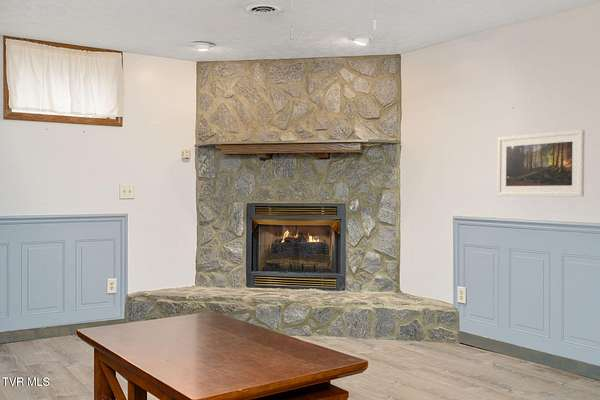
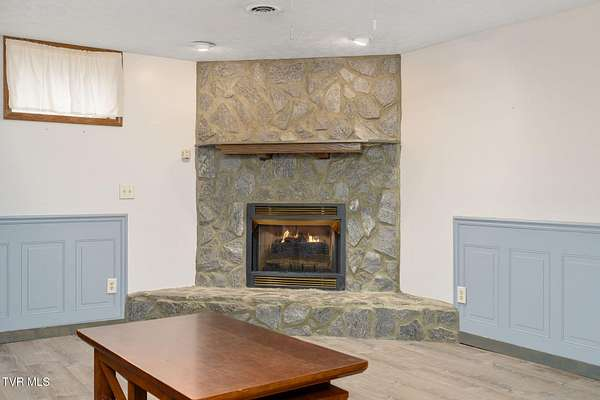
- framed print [496,129,586,198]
